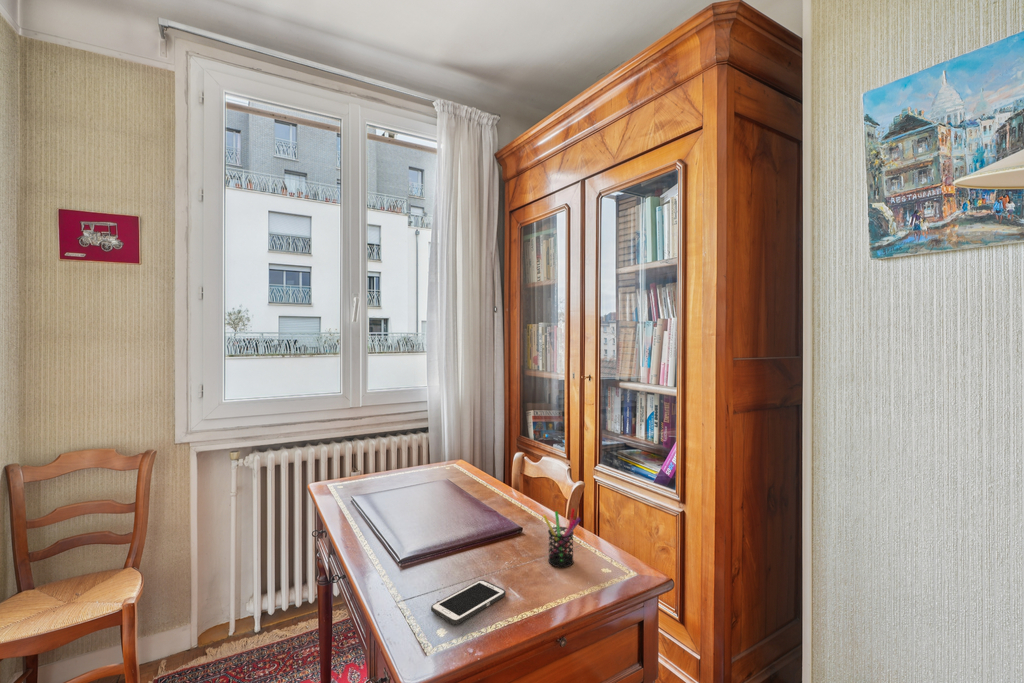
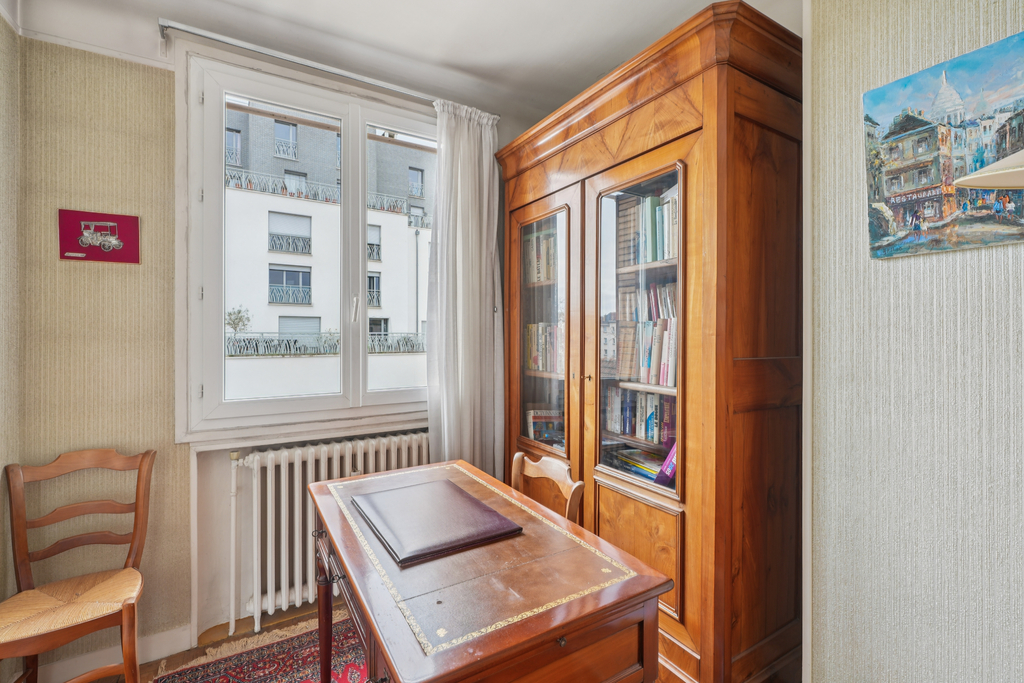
- cell phone [430,579,507,626]
- pen holder [542,507,582,568]
